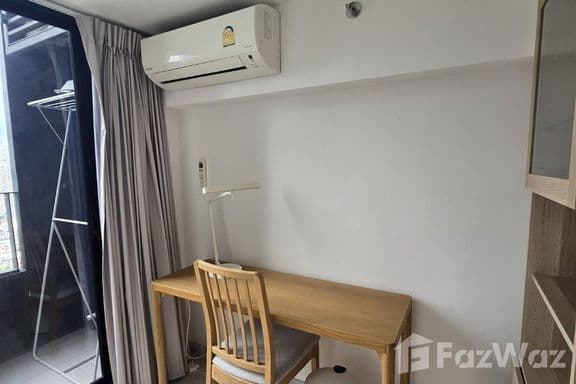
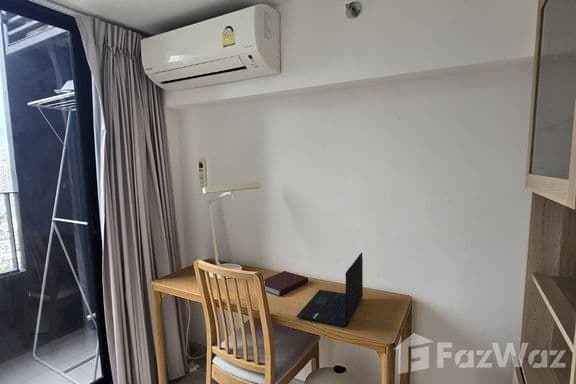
+ laptop [295,251,364,328]
+ notebook [263,270,309,297]
